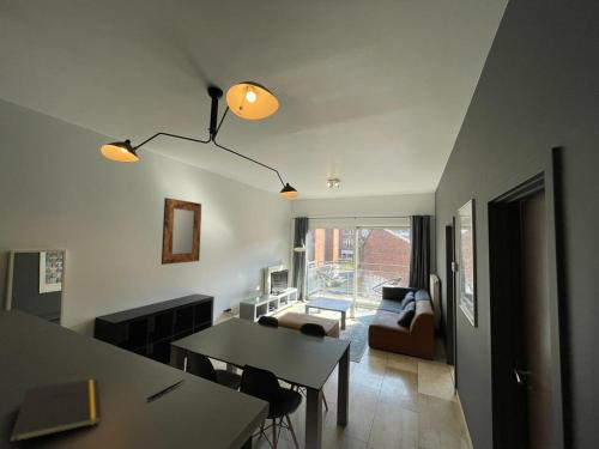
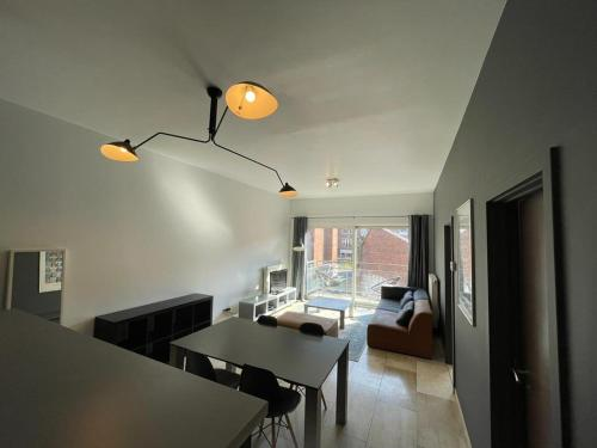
- notepad [8,378,103,449]
- home mirror [161,196,202,266]
- pen [146,378,186,401]
